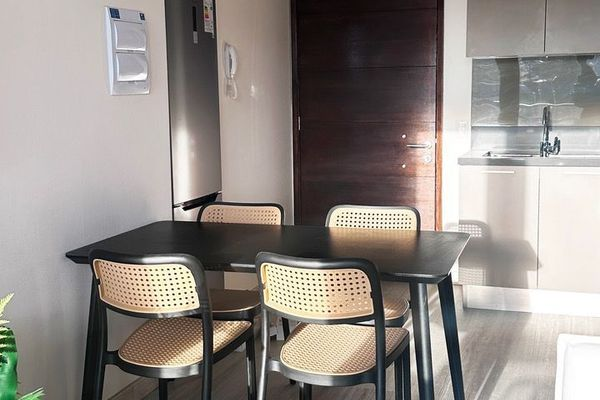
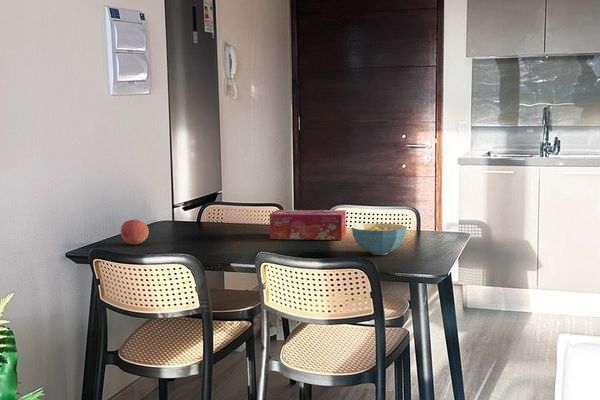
+ fruit [120,218,150,245]
+ tissue box [269,209,347,241]
+ cereal bowl [351,222,408,256]
